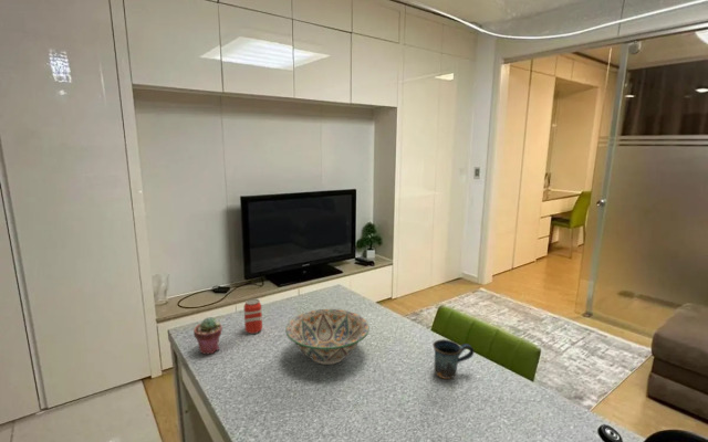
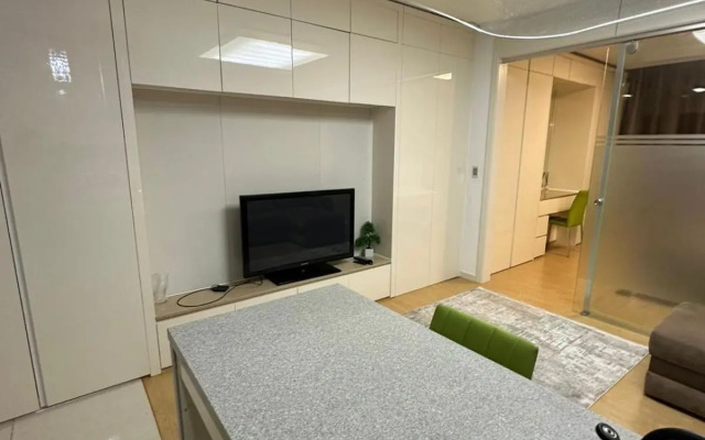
- beverage can [243,297,263,335]
- potted succulent [192,316,223,356]
- mug [431,338,475,380]
- decorative bowl [284,308,371,366]
